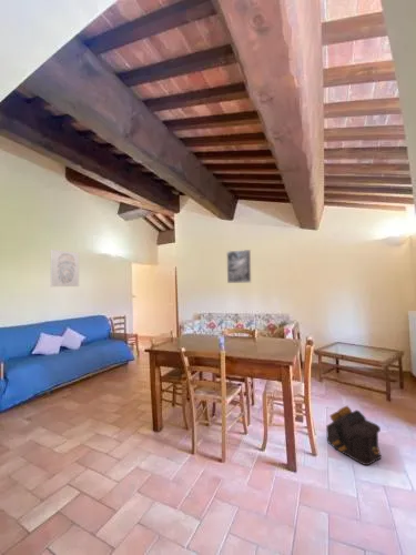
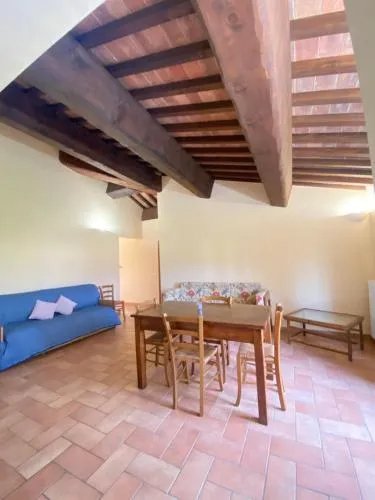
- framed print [225,249,252,284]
- wall art [50,249,80,287]
- backpack [325,405,383,466]
